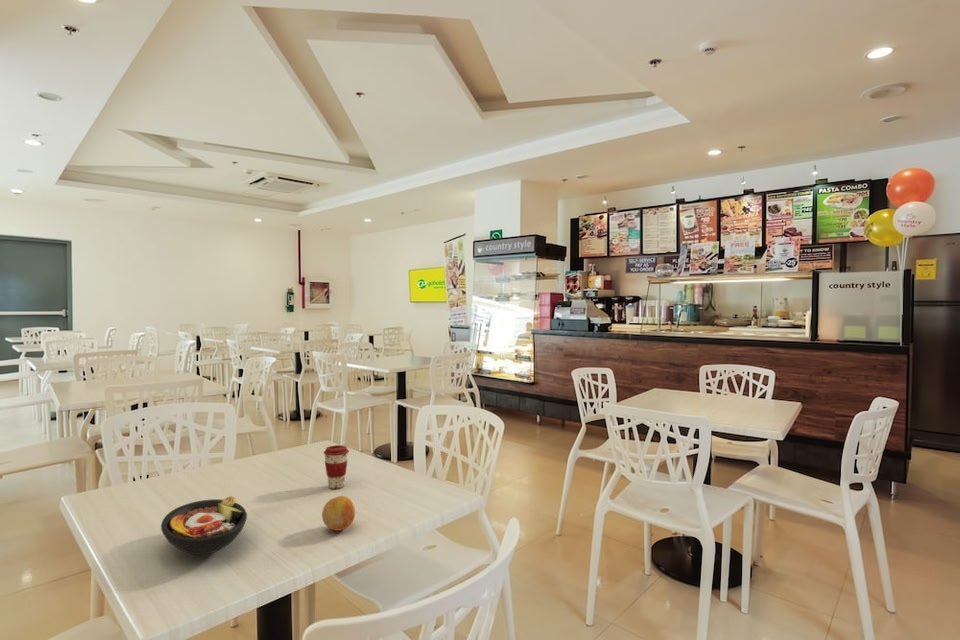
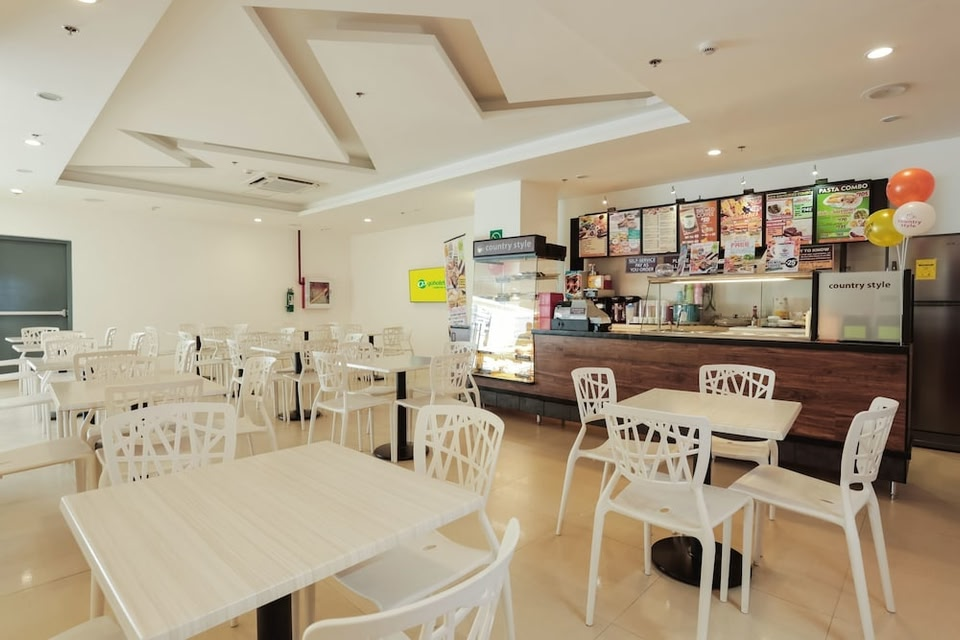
- fruit [321,495,356,532]
- coffee cup [323,444,350,490]
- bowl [160,495,248,555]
